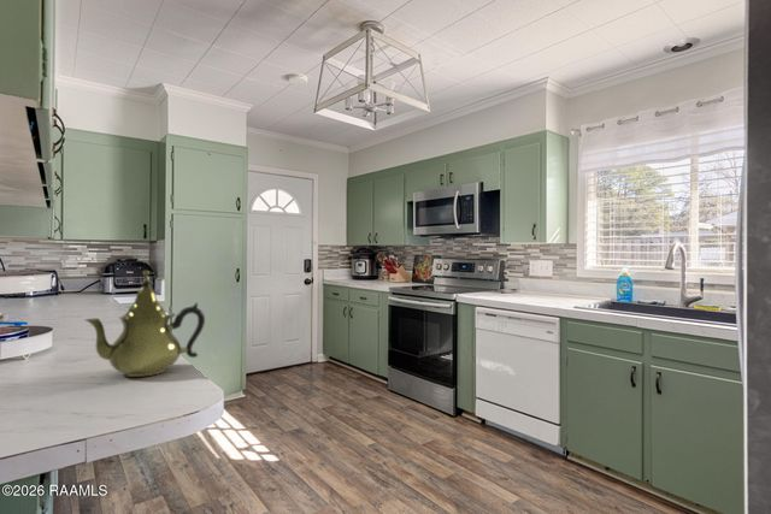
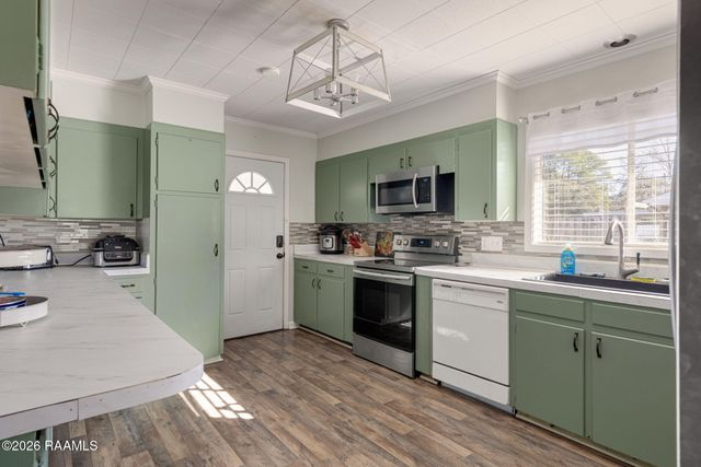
- teapot [83,270,206,378]
